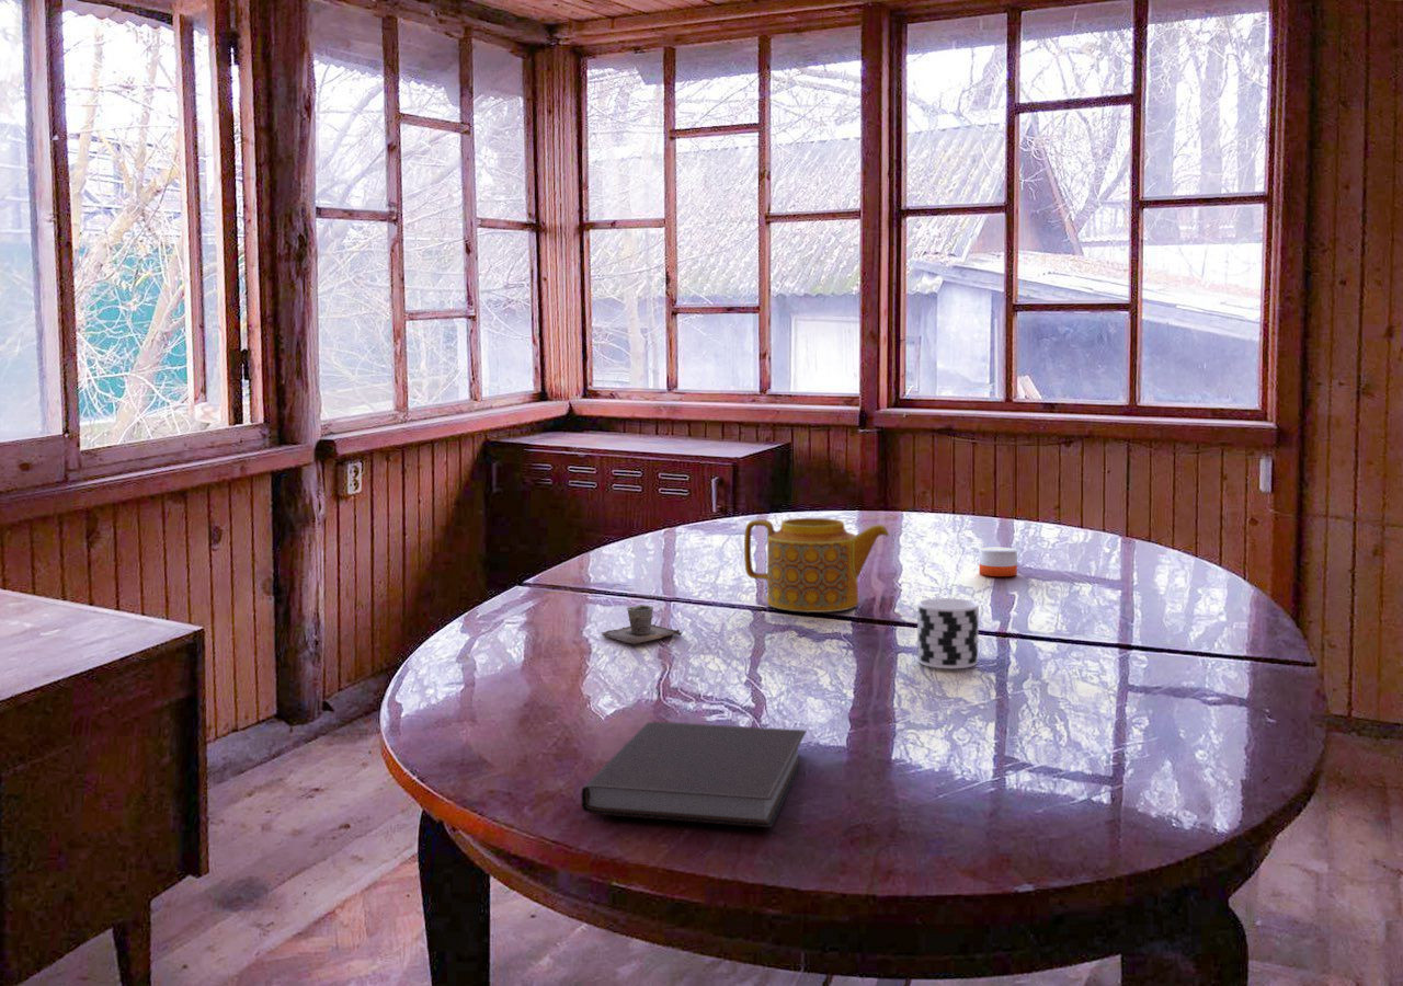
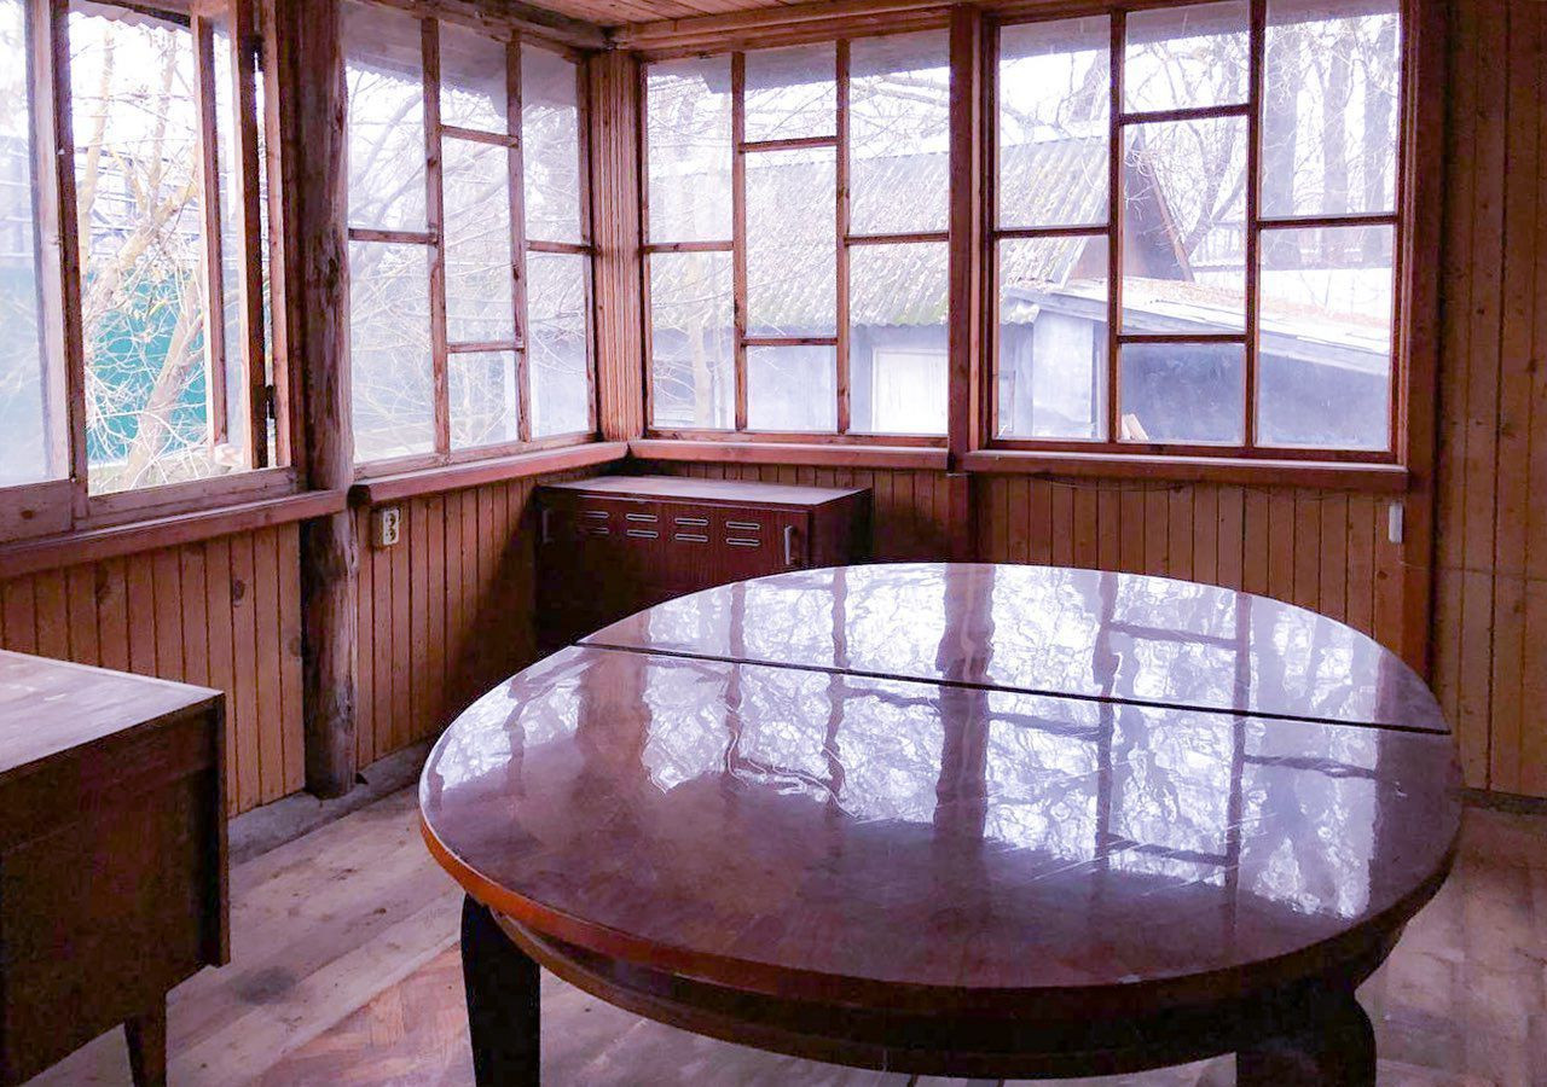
- teapot [743,517,890,614]
- cup [601,604,683,645]
- cup [916,597,980,669]
- candle [978,547,1018,577]
- notebook [580,721,808,828]
